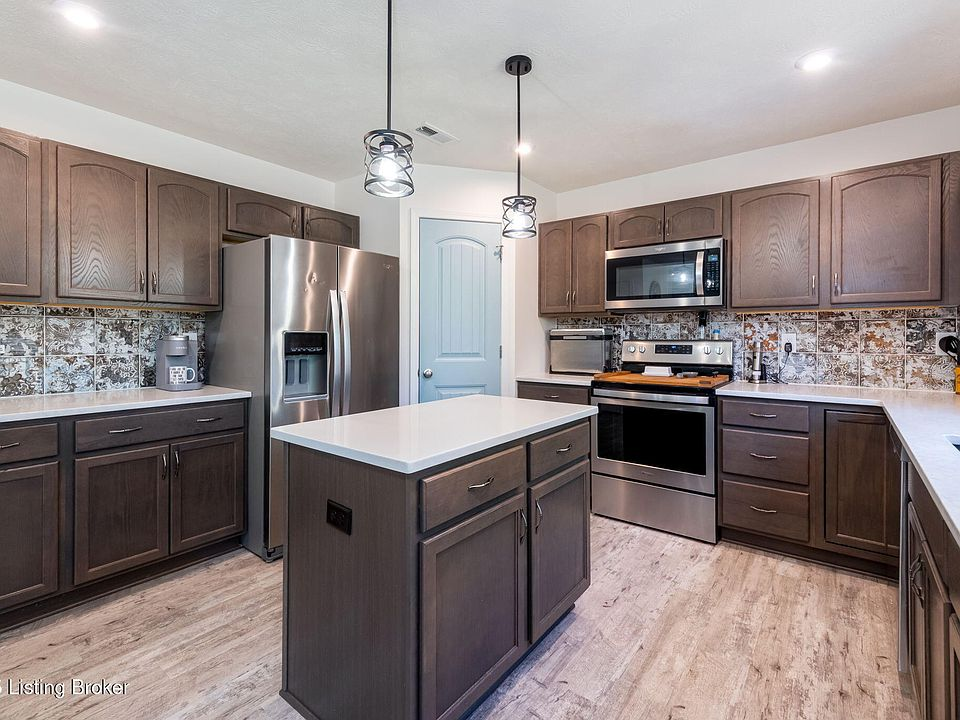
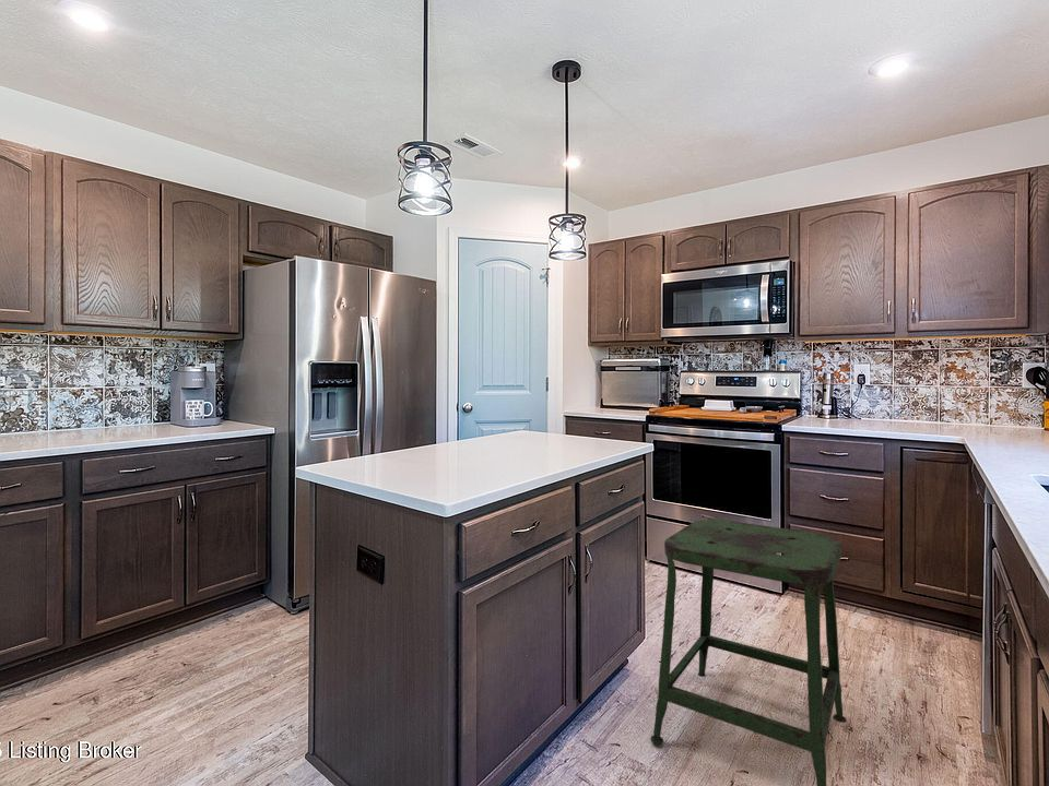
+ stool [650,519,847,786]
